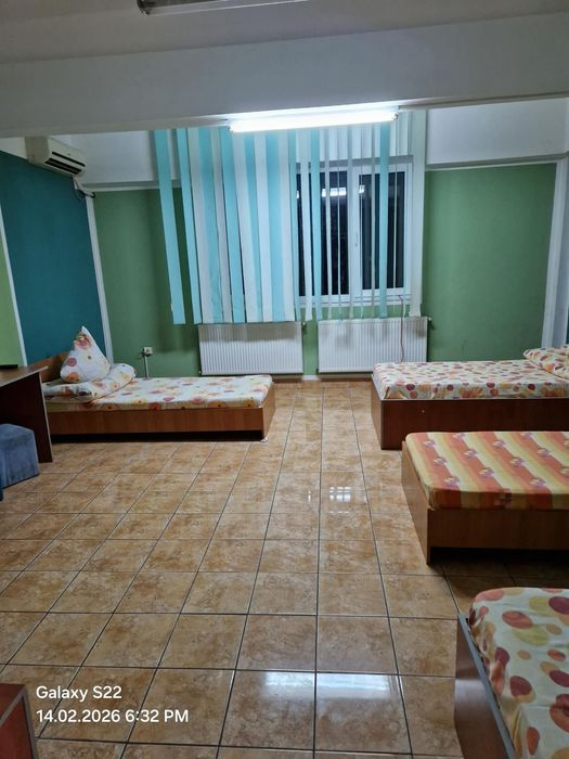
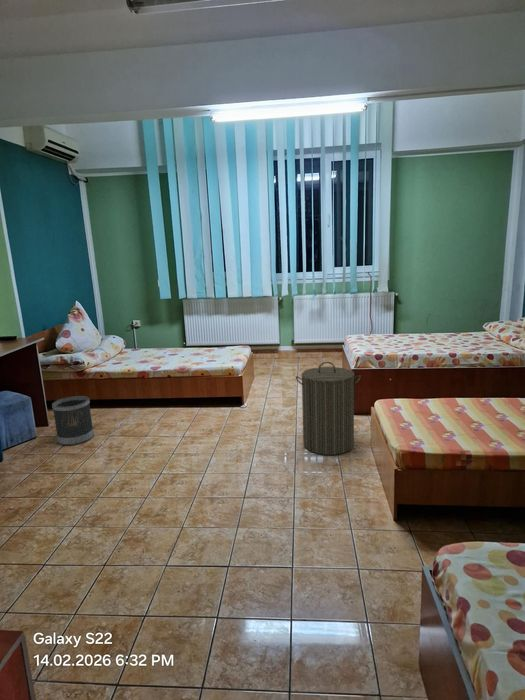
+ wastebasket [51,395,95,446]
+ laundry hamper [294,361,362,456]
